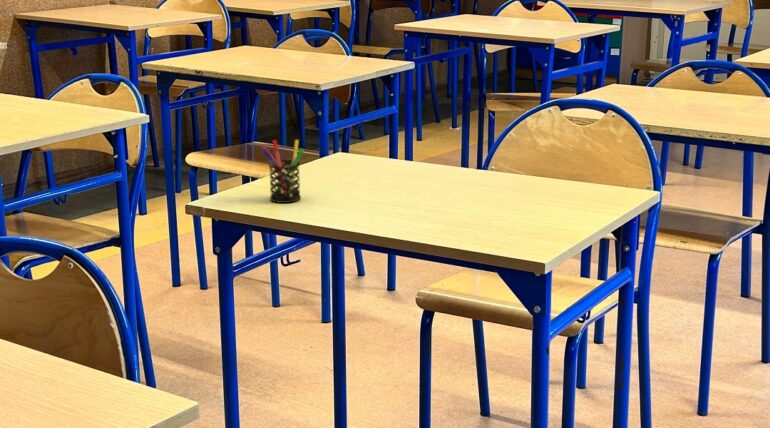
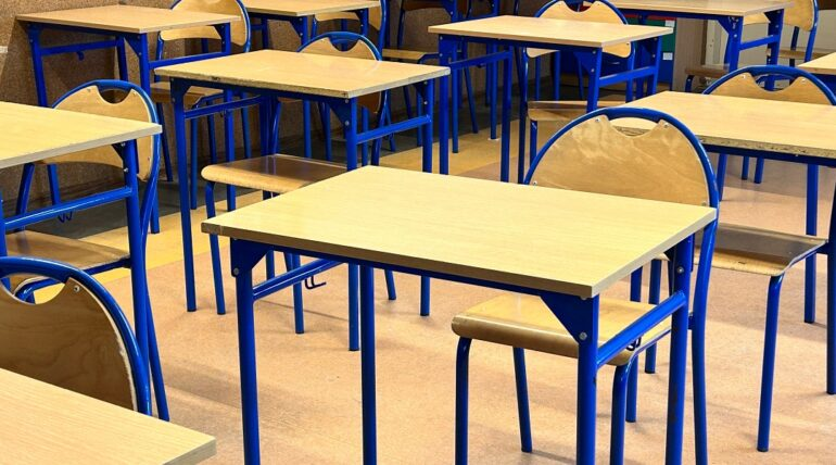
- pen holder [260,139,305,204]
